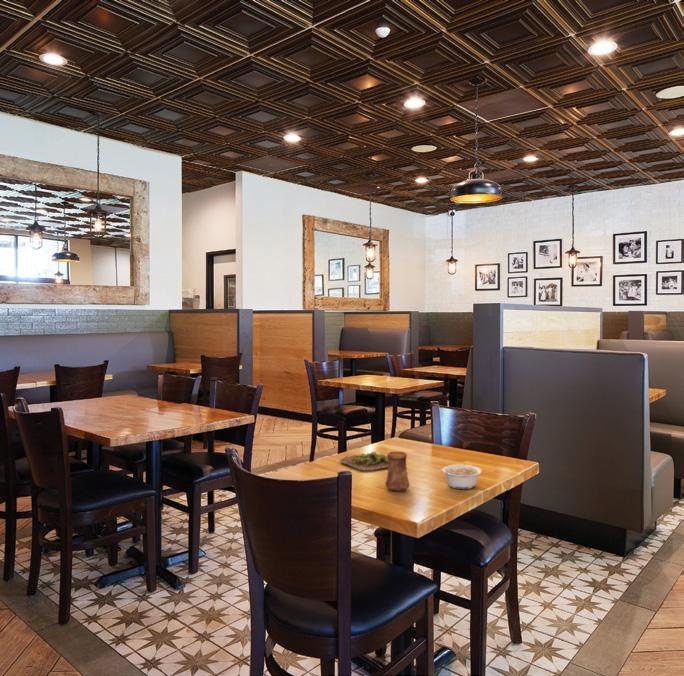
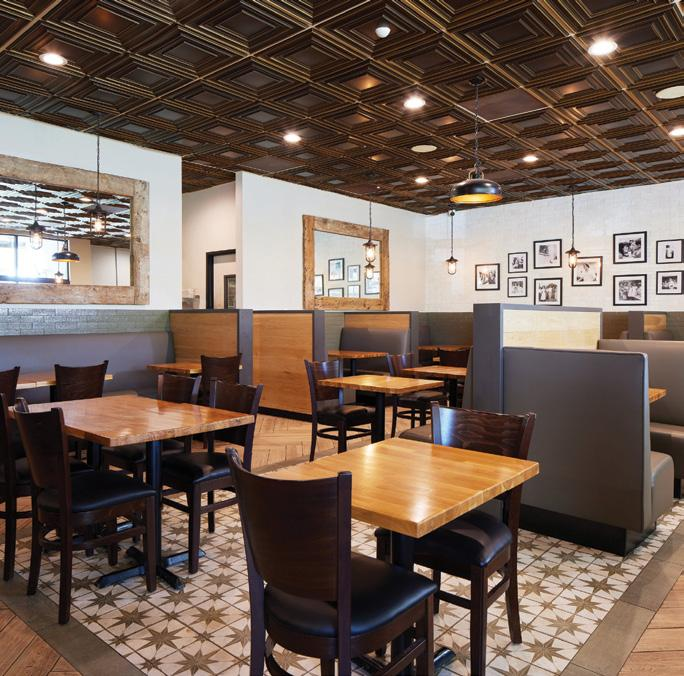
- cup [385,450,410,492]
- succulent plant [339,451,388,471]
- legume [440,464,483,490]
